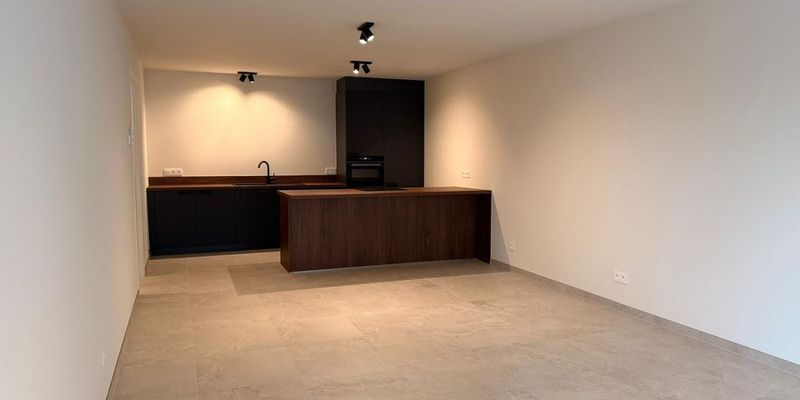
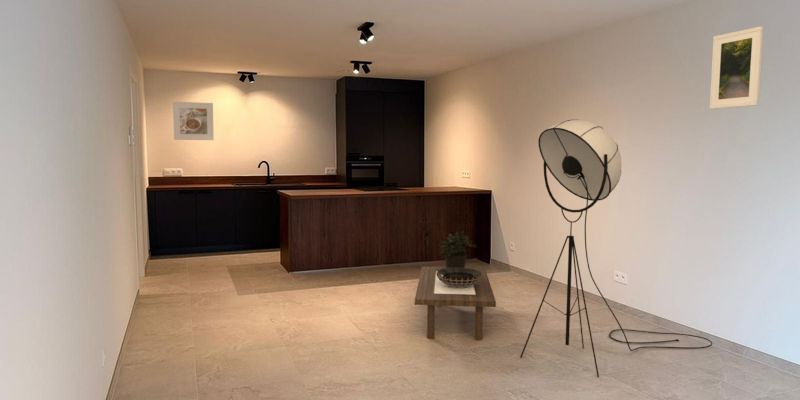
+ coffee table [414,265,497,342]
+ floor lamp [519,119,713,378]
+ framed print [709,25,765,110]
+ potted plant [439,230,477,268]
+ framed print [172,101,215,141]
+ decorative bowl [436,268,482,287]
